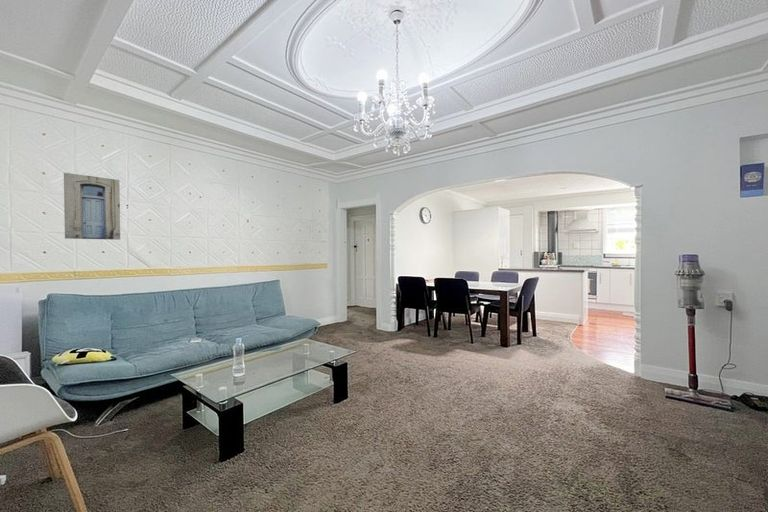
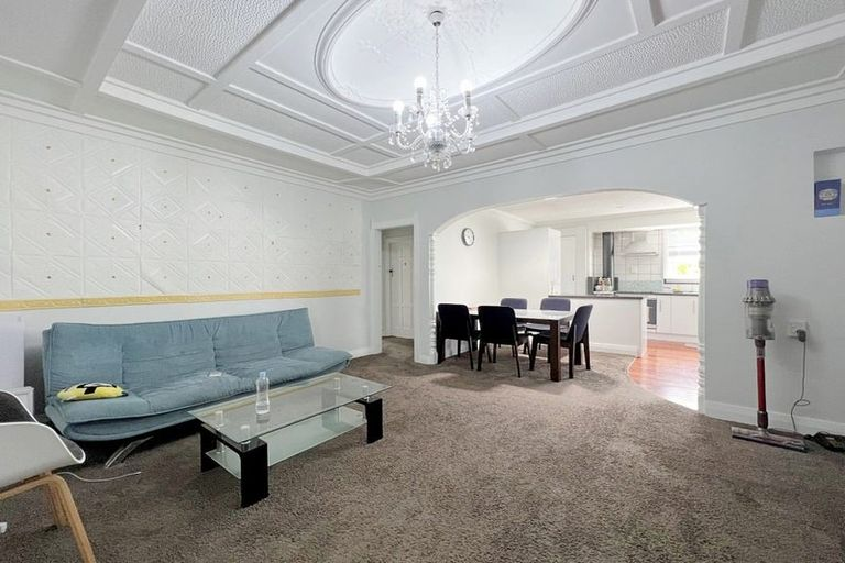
- wall art [63,172,121,241]
